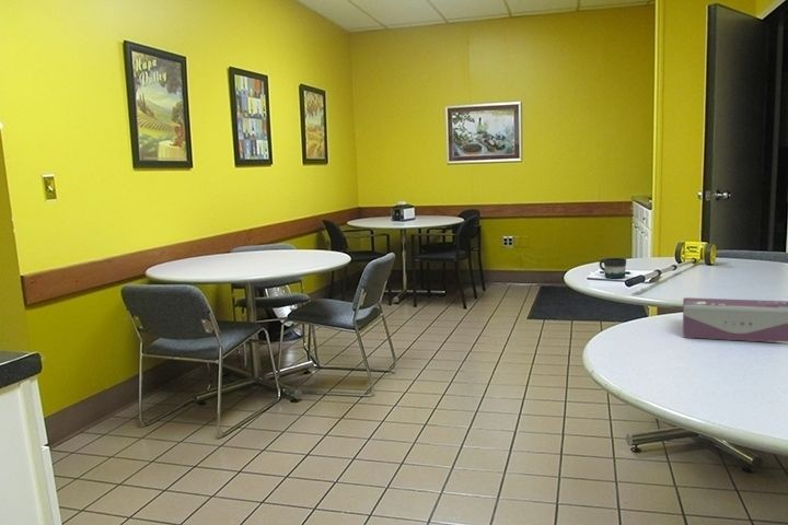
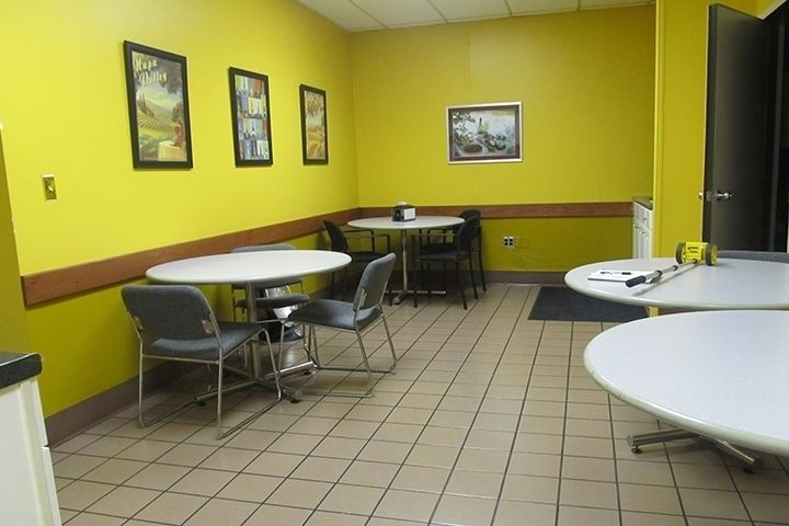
- mug [599,257,627,279]
- tissue box [682,296,788,345]
